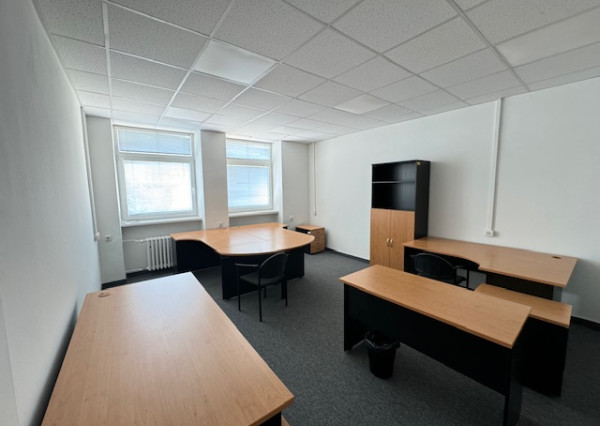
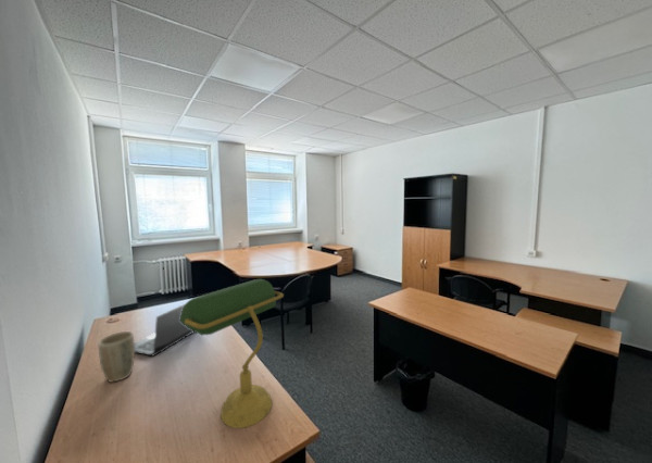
+ plant pot [98,330,136,384]
+ laptop computer [135,302,196,358]
+ desk lamp [179,278,285,429]
